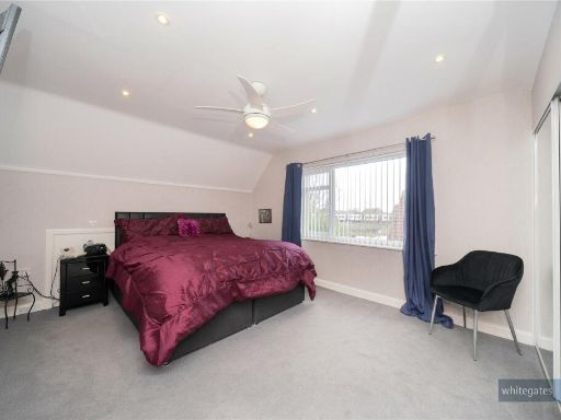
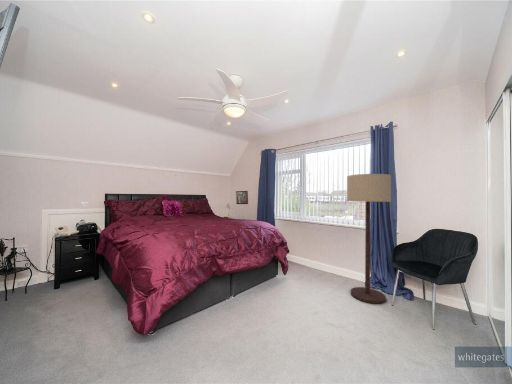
+ floor lamp [346,173,392,305]
